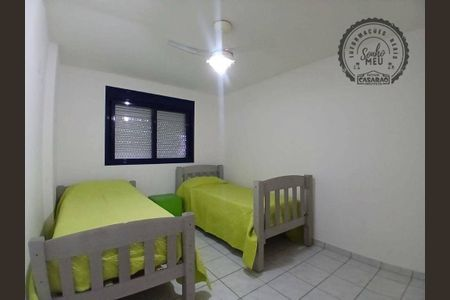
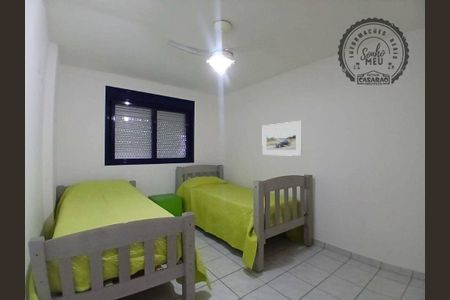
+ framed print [261,120,303,157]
